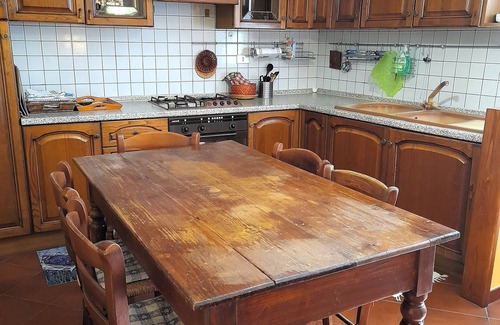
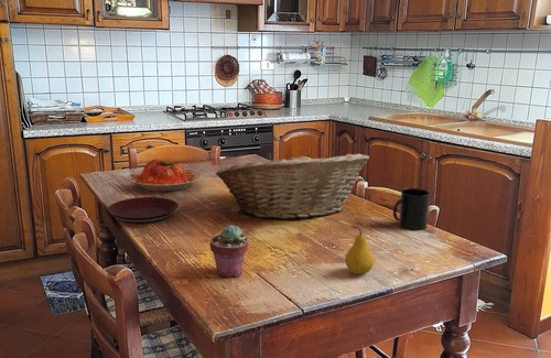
+ mug [392,187,431,230]
+ potted succulent [209,224,249,279]
+ fruit basket [215,150,370,220]
+ plate [127,158,204,192]
+ fruit [344,226,375,275]
+ plate [107,196,180,225]
